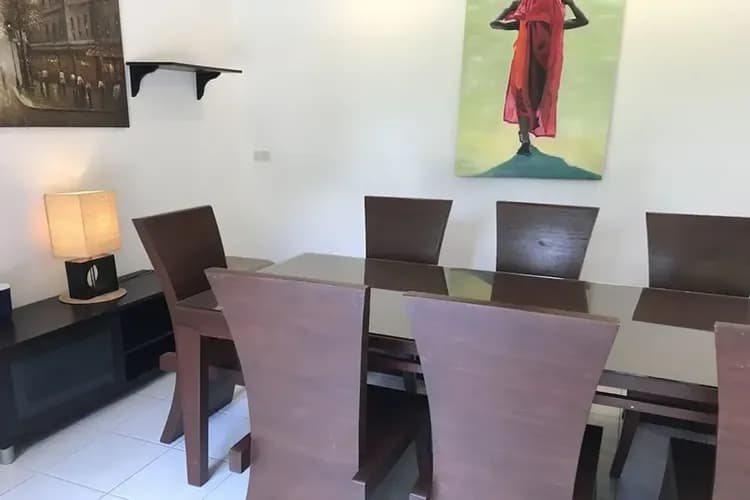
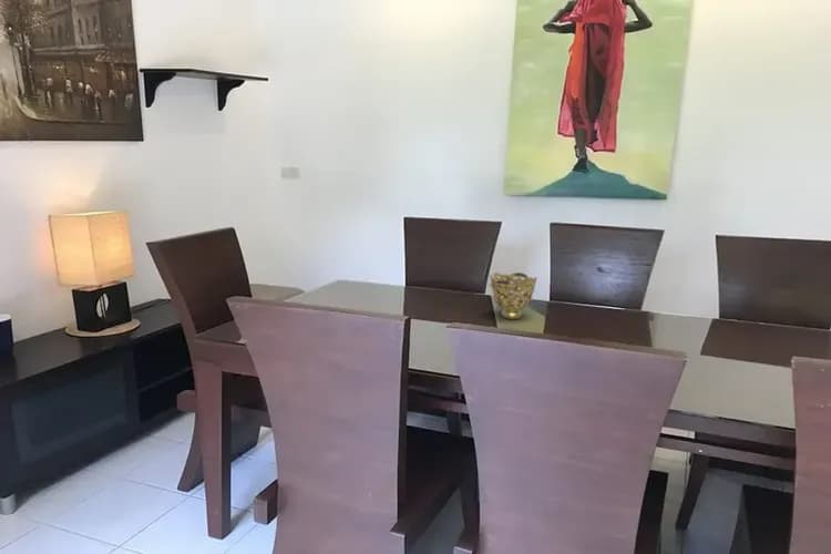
+ decorative bowl [489,271,537,320]
